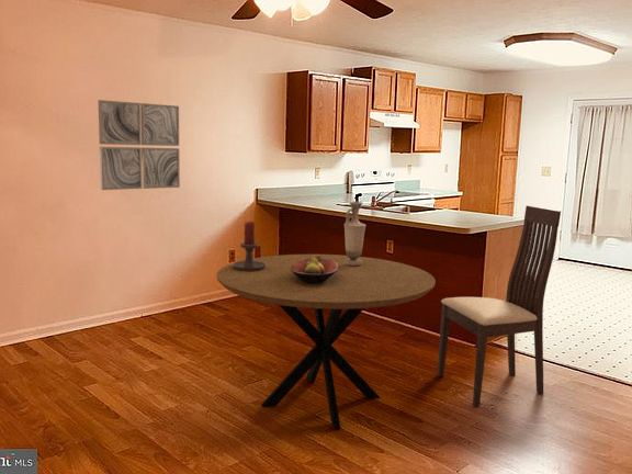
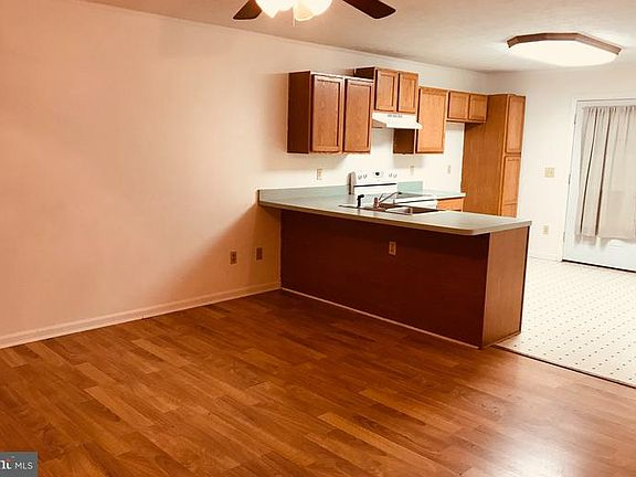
- fruit bowl [291,253,338,284]
- chair [436,204,562,408]
- dining table [216,253,437,431]
- candle holder [232,221,267,271]
- vase [343,201,366,266]
- wall art [97,99,181,191]
